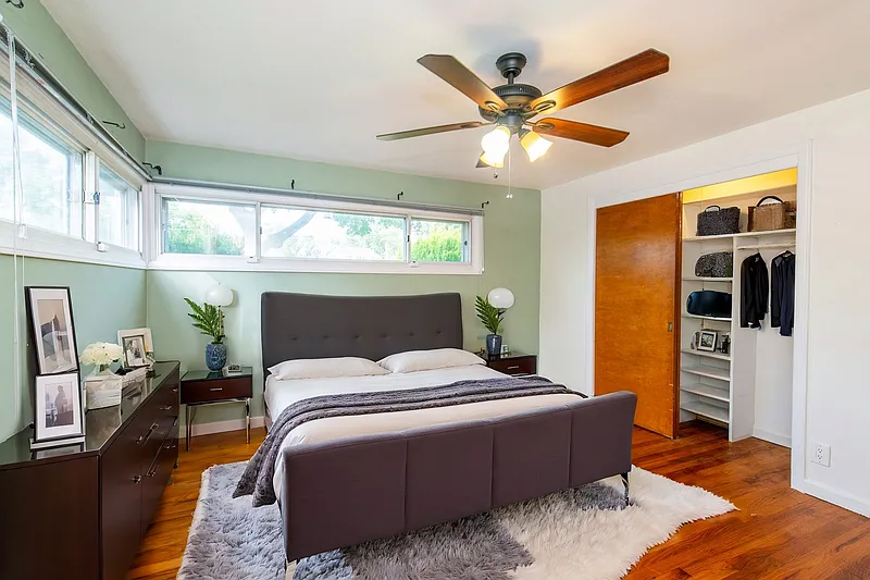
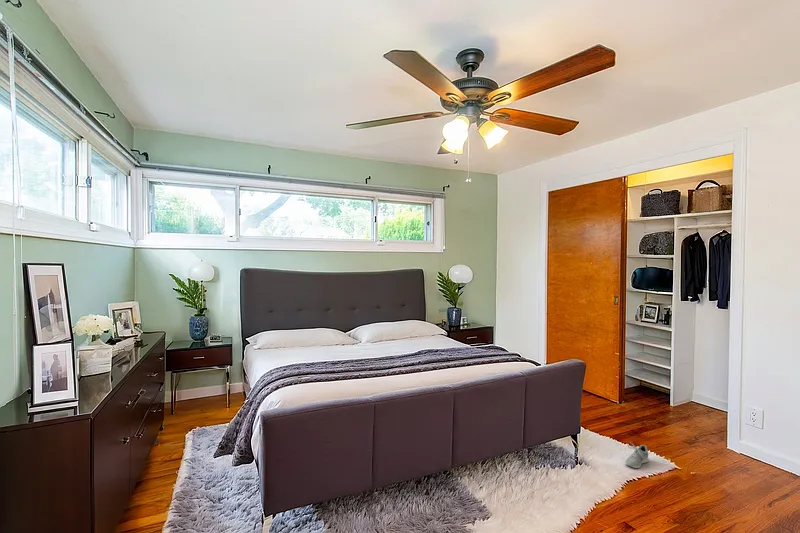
+ shoe [624,441,650,469]
